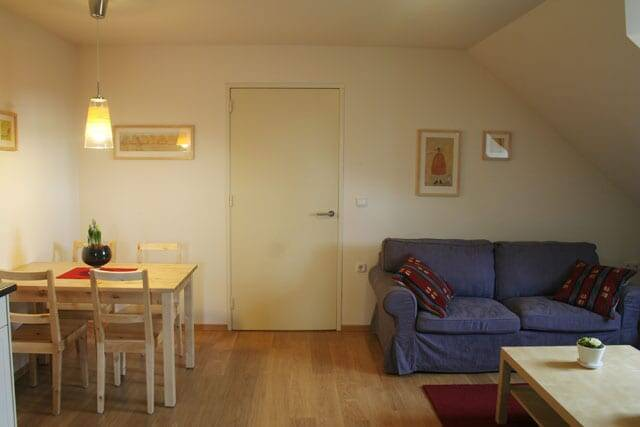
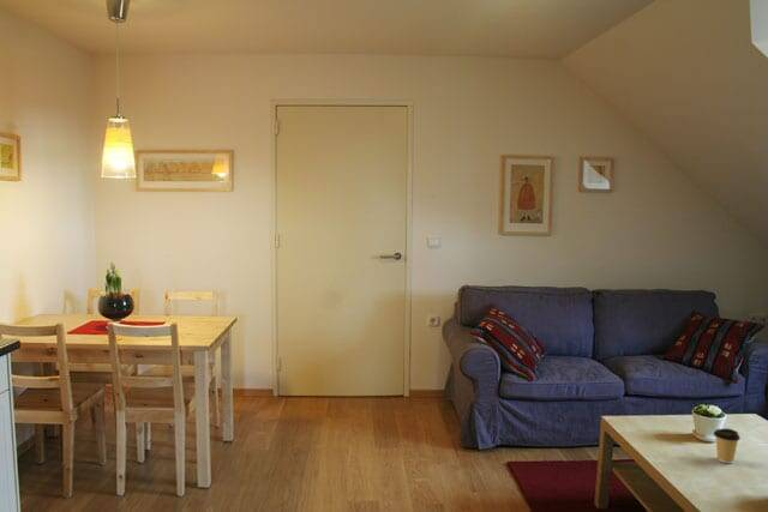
+ coffee cup [713,427,742,464]
